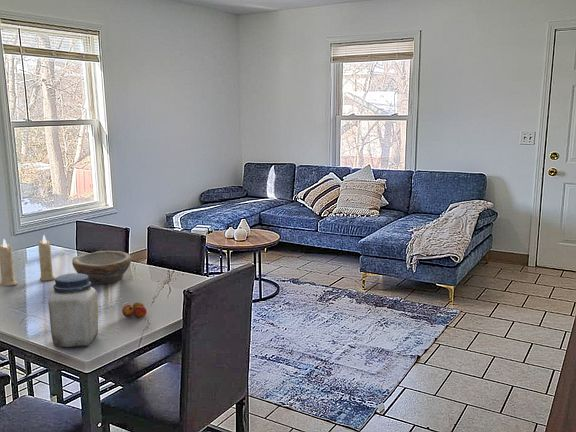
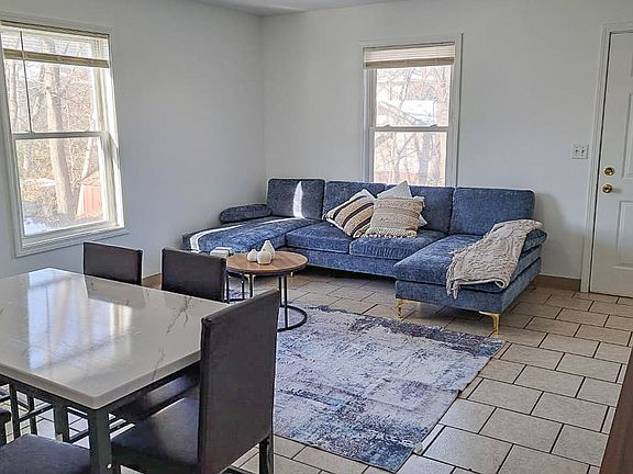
- candle [0,234,56,287]
- apple [121,301,148,319]
- jar [48,272,99,348]
- bowl [71,250,132,285]
